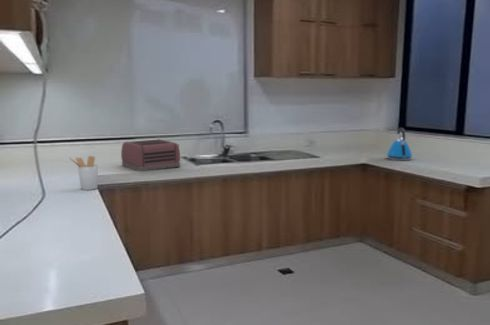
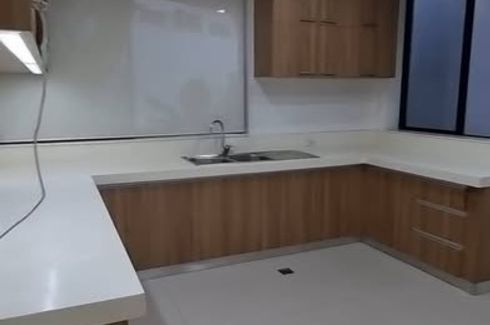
- utensil holder [68,155,99,191]
- kettle [386,127,413,161]
- toaster [120,138,181,172]
